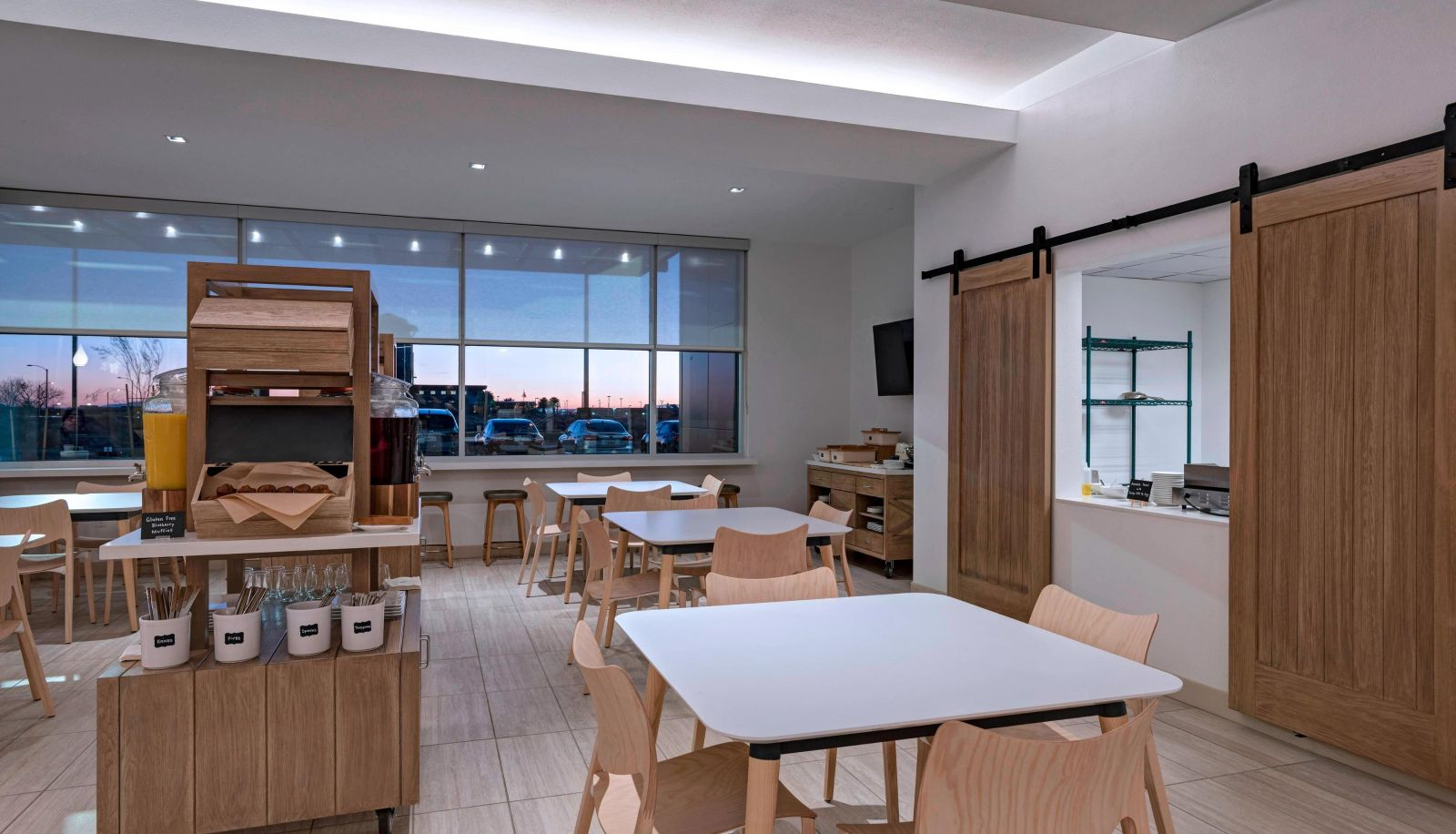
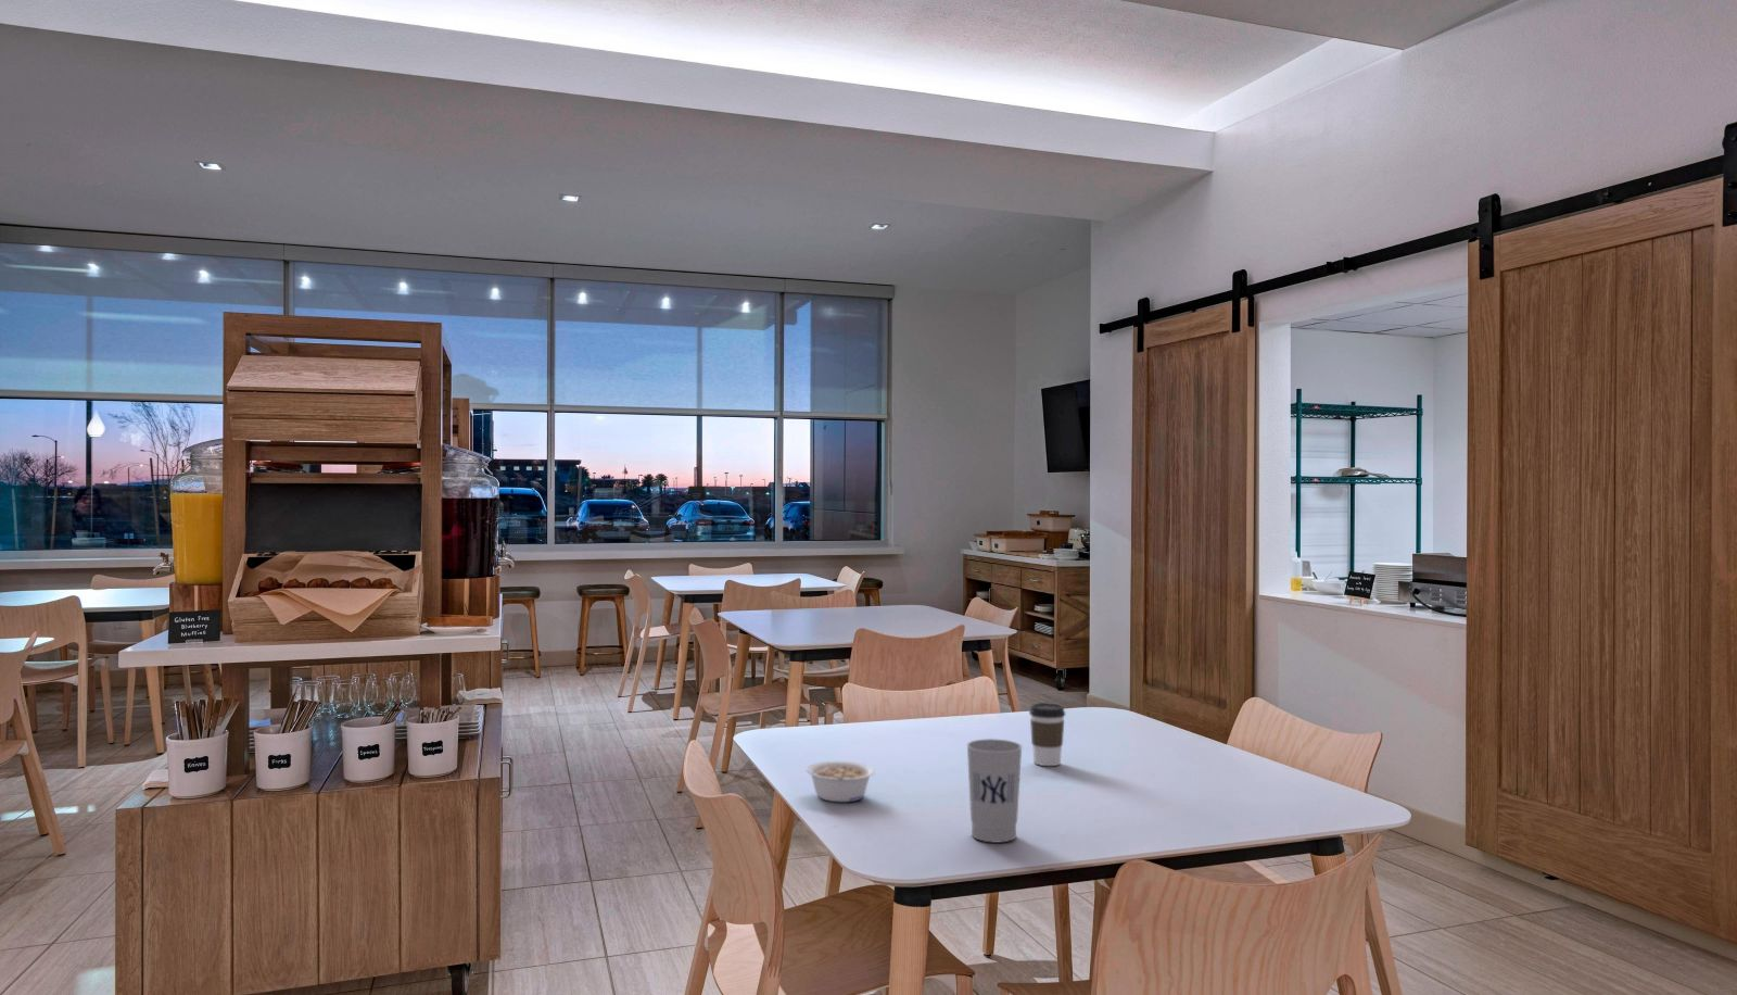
+ coffee cup [1028,702,1067,767]
+ legume [805,759,876,803]
+ cup [966,737,1024,843]
